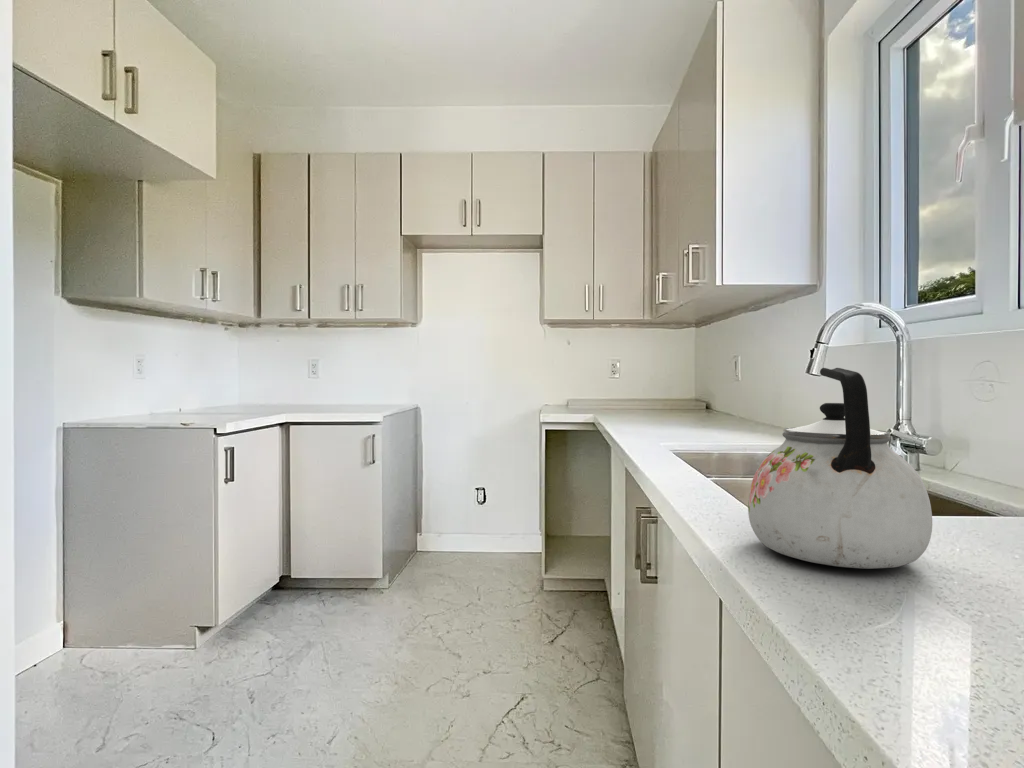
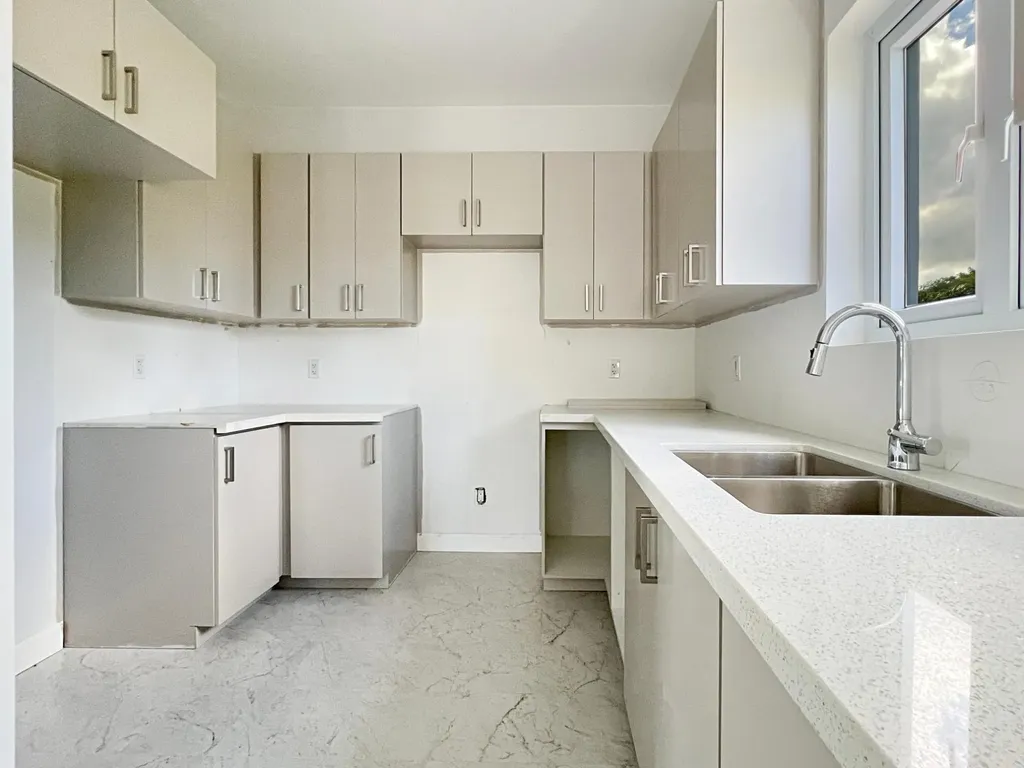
- kettle [747,367,933,570]
